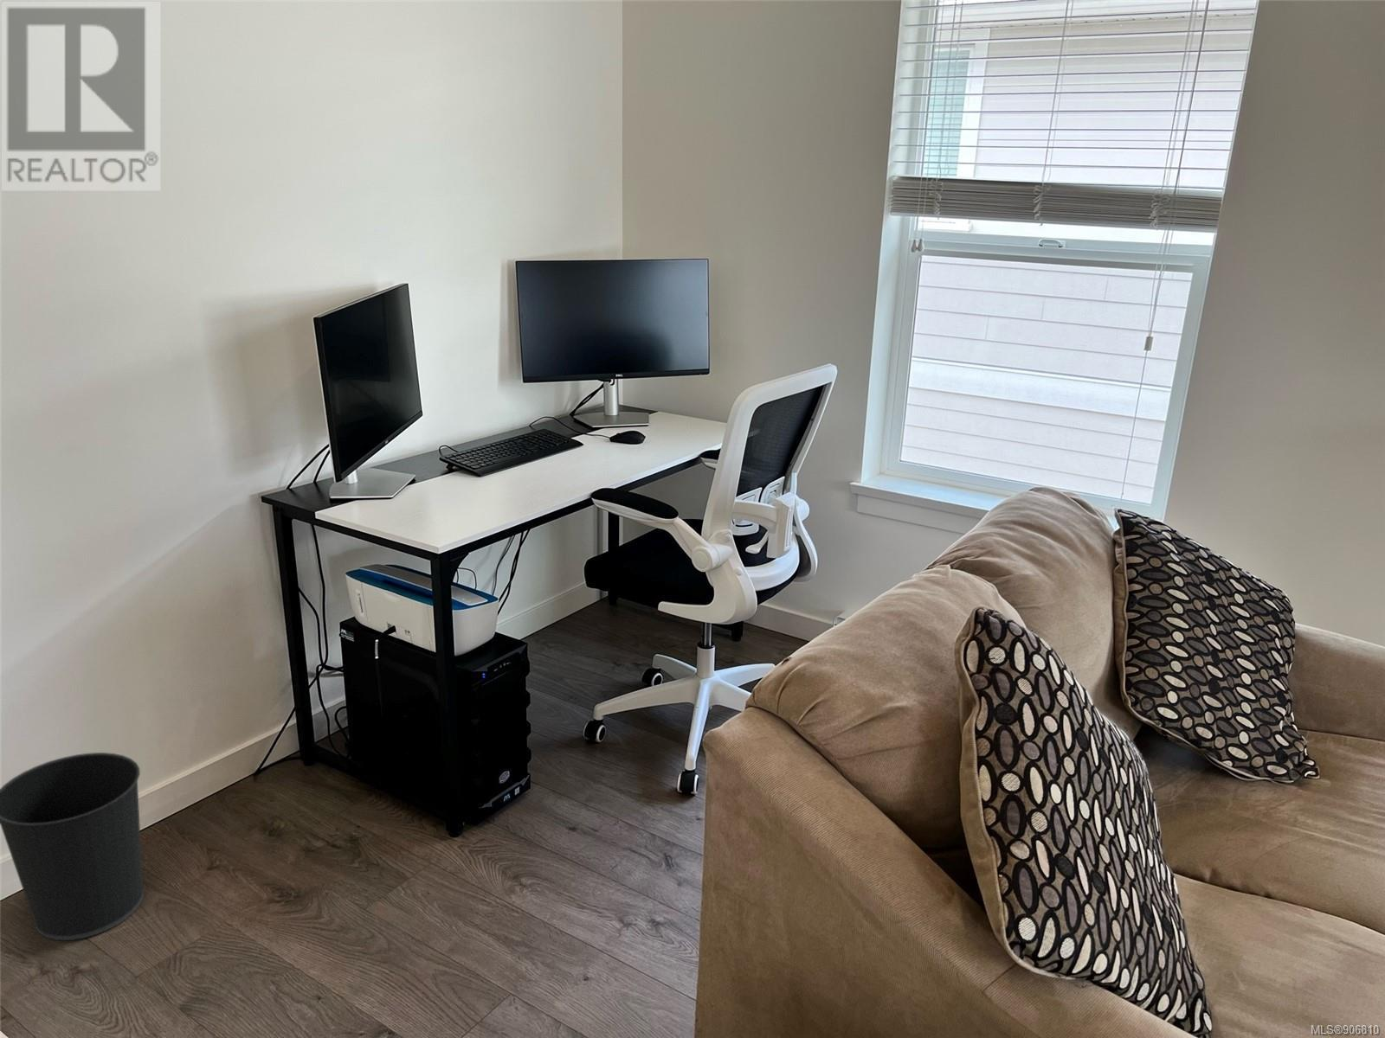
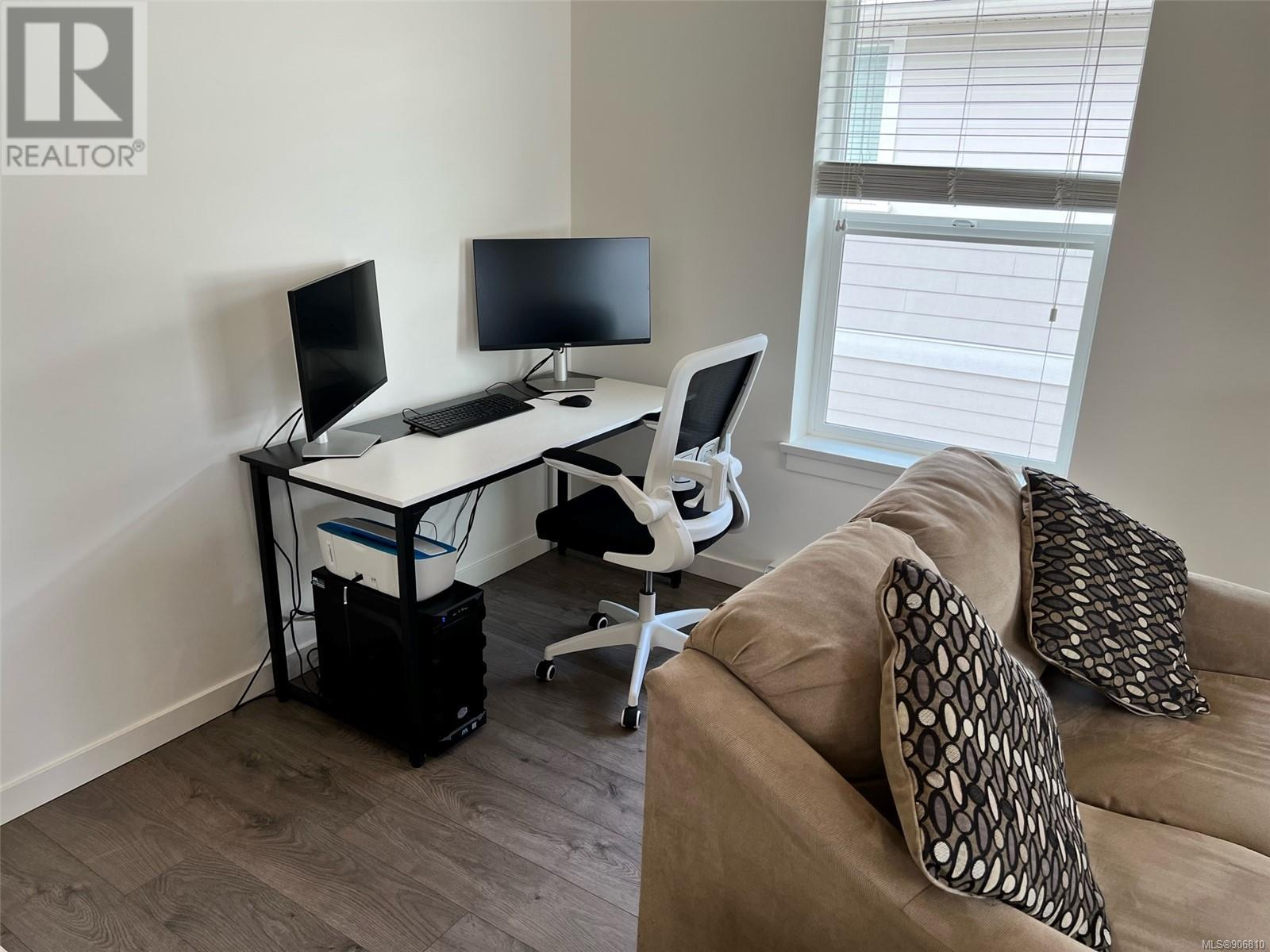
- wastebasket [0,751,145,941]
